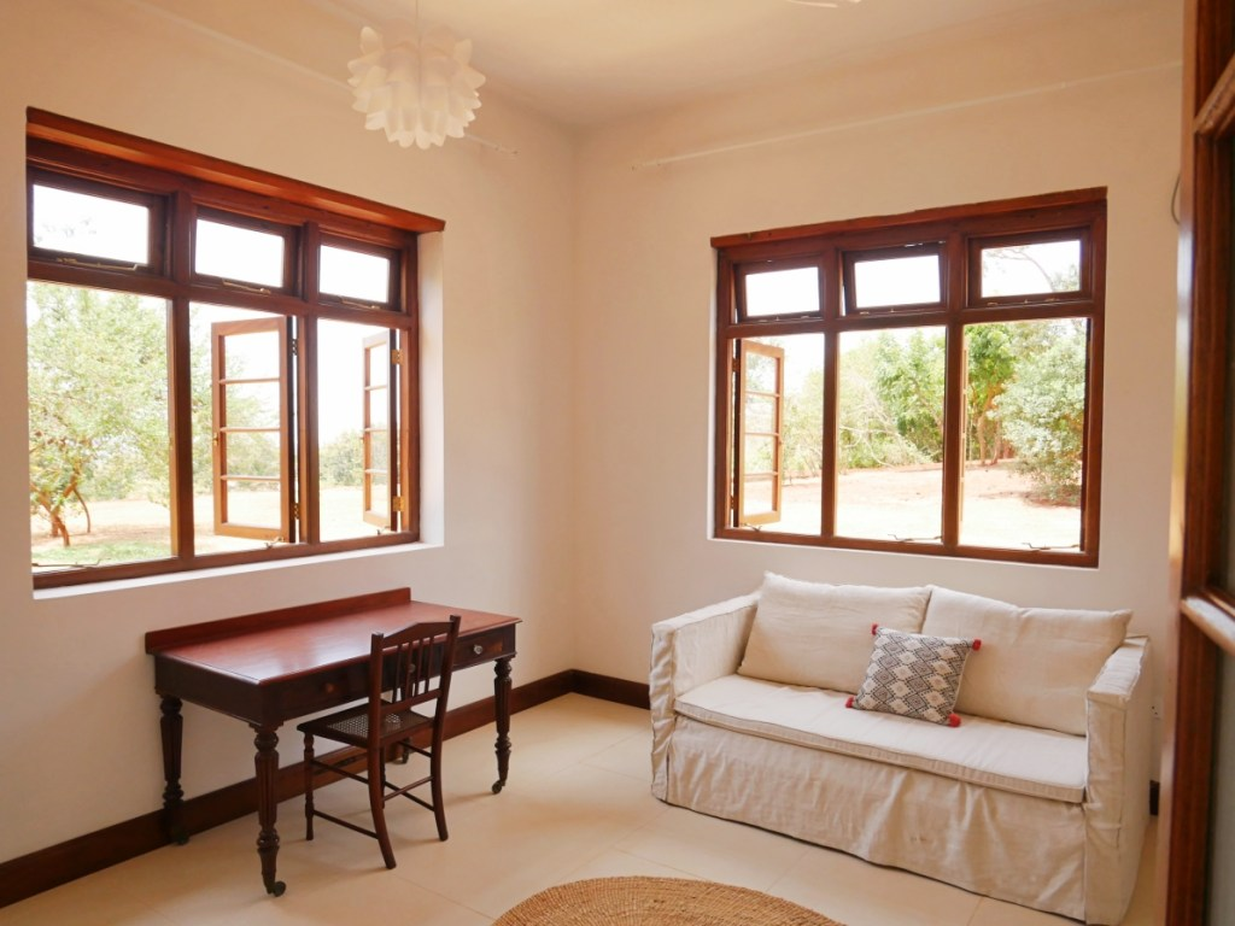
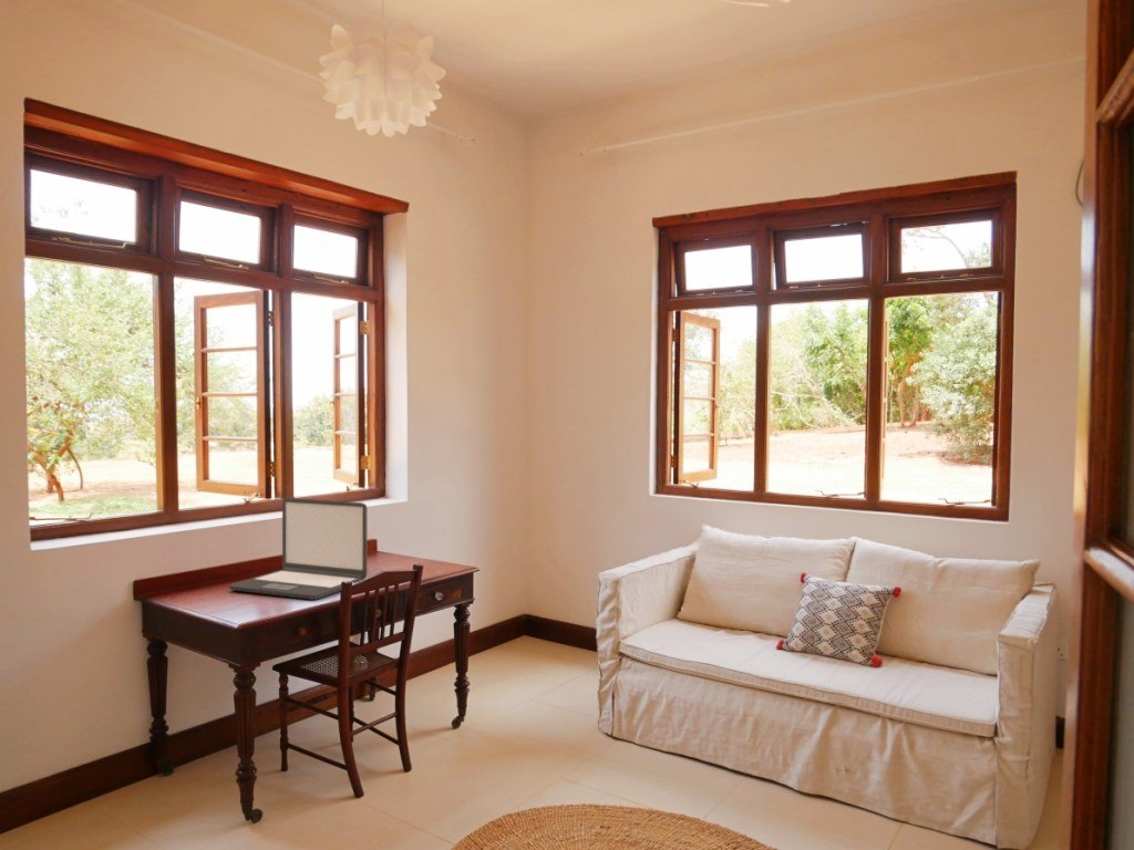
+ laptop [227,497,369,601]
